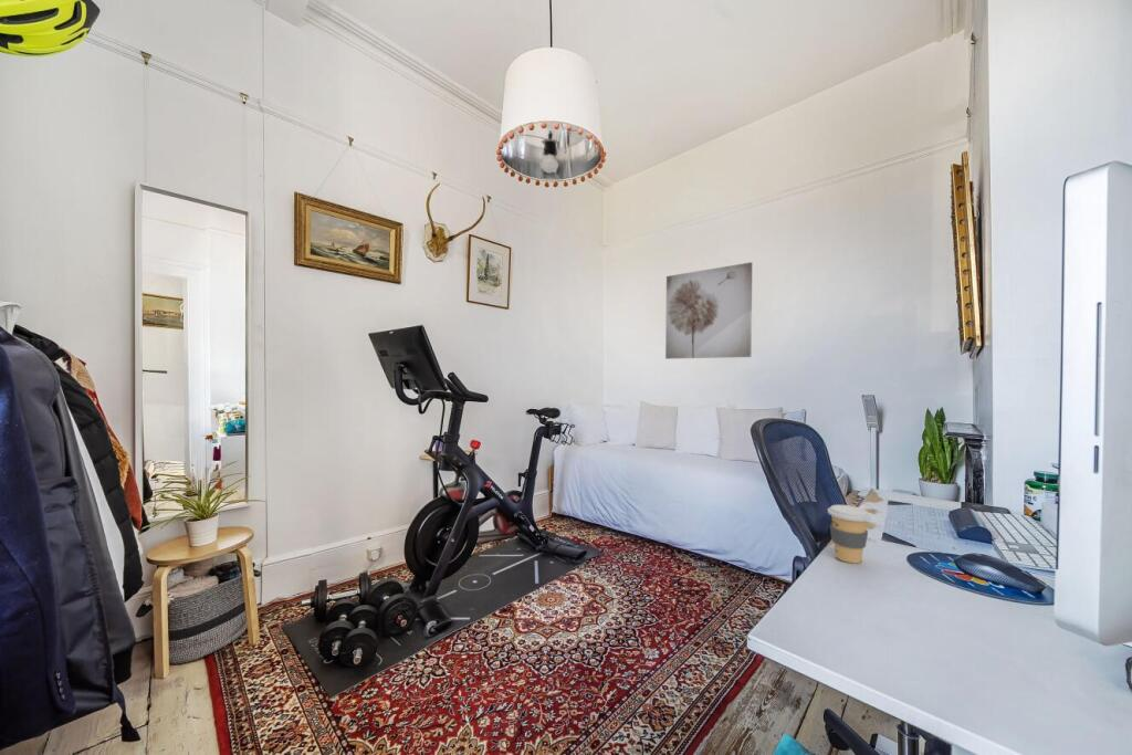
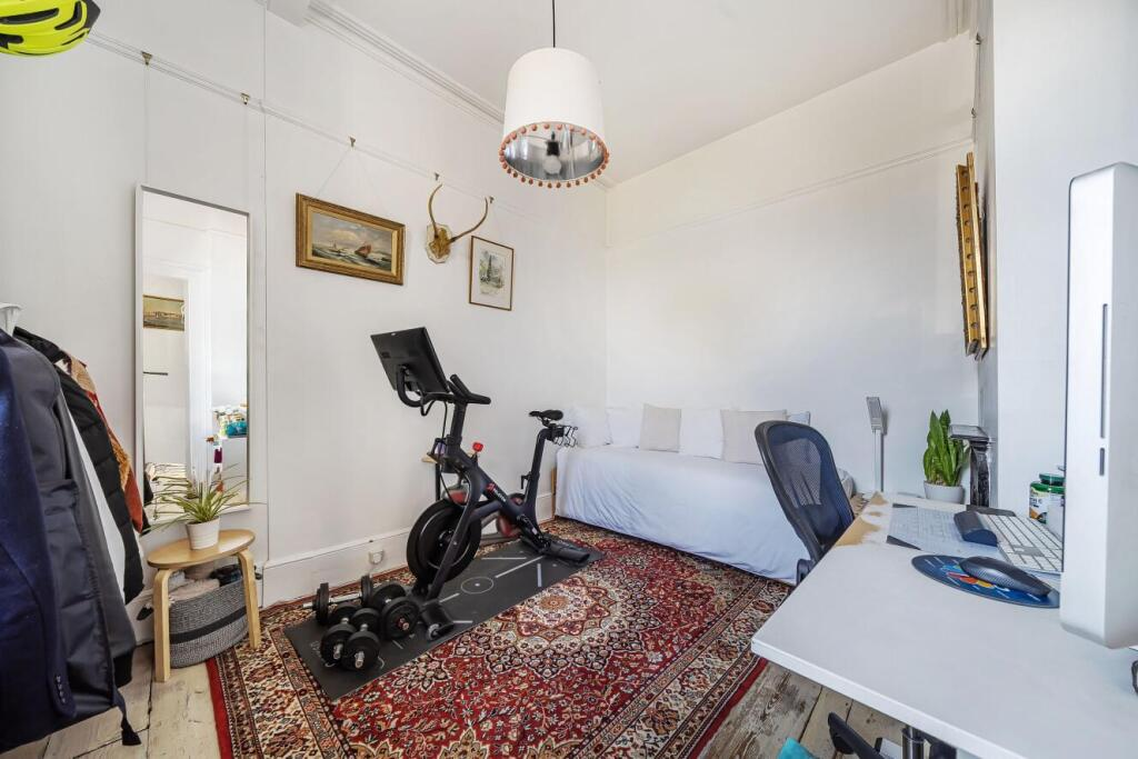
- wall art [664,261,753,360]
- coffee cup [827,504,872,564]
